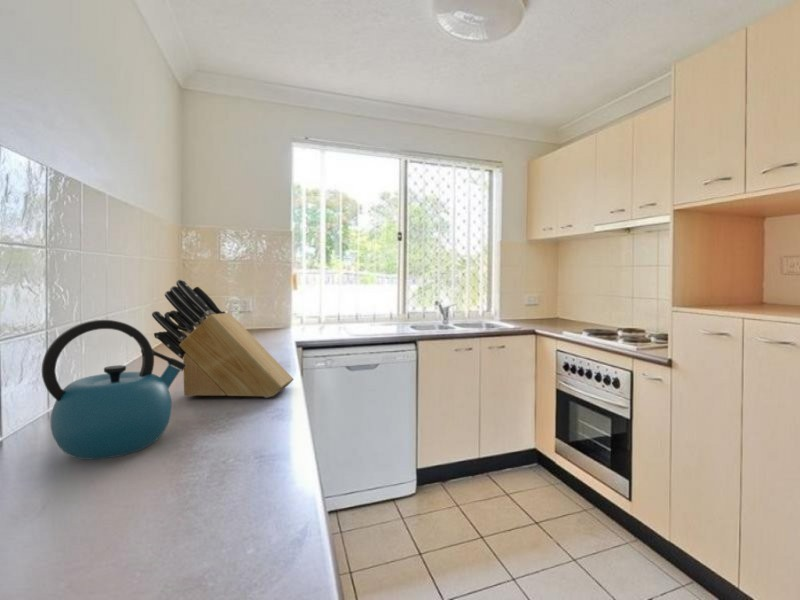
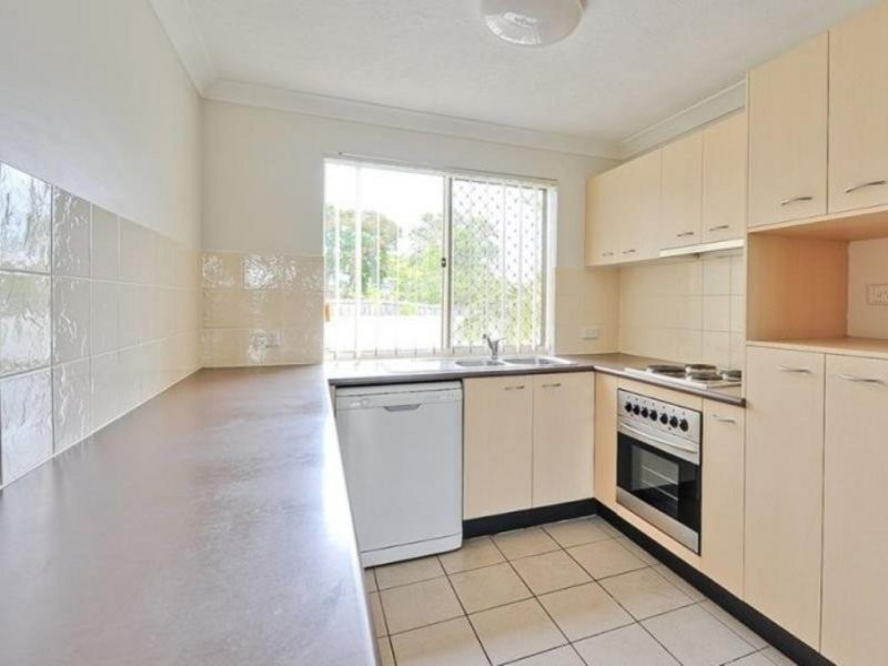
- kettle [41,319,186,460]
- knife block [151,279,294,399]
